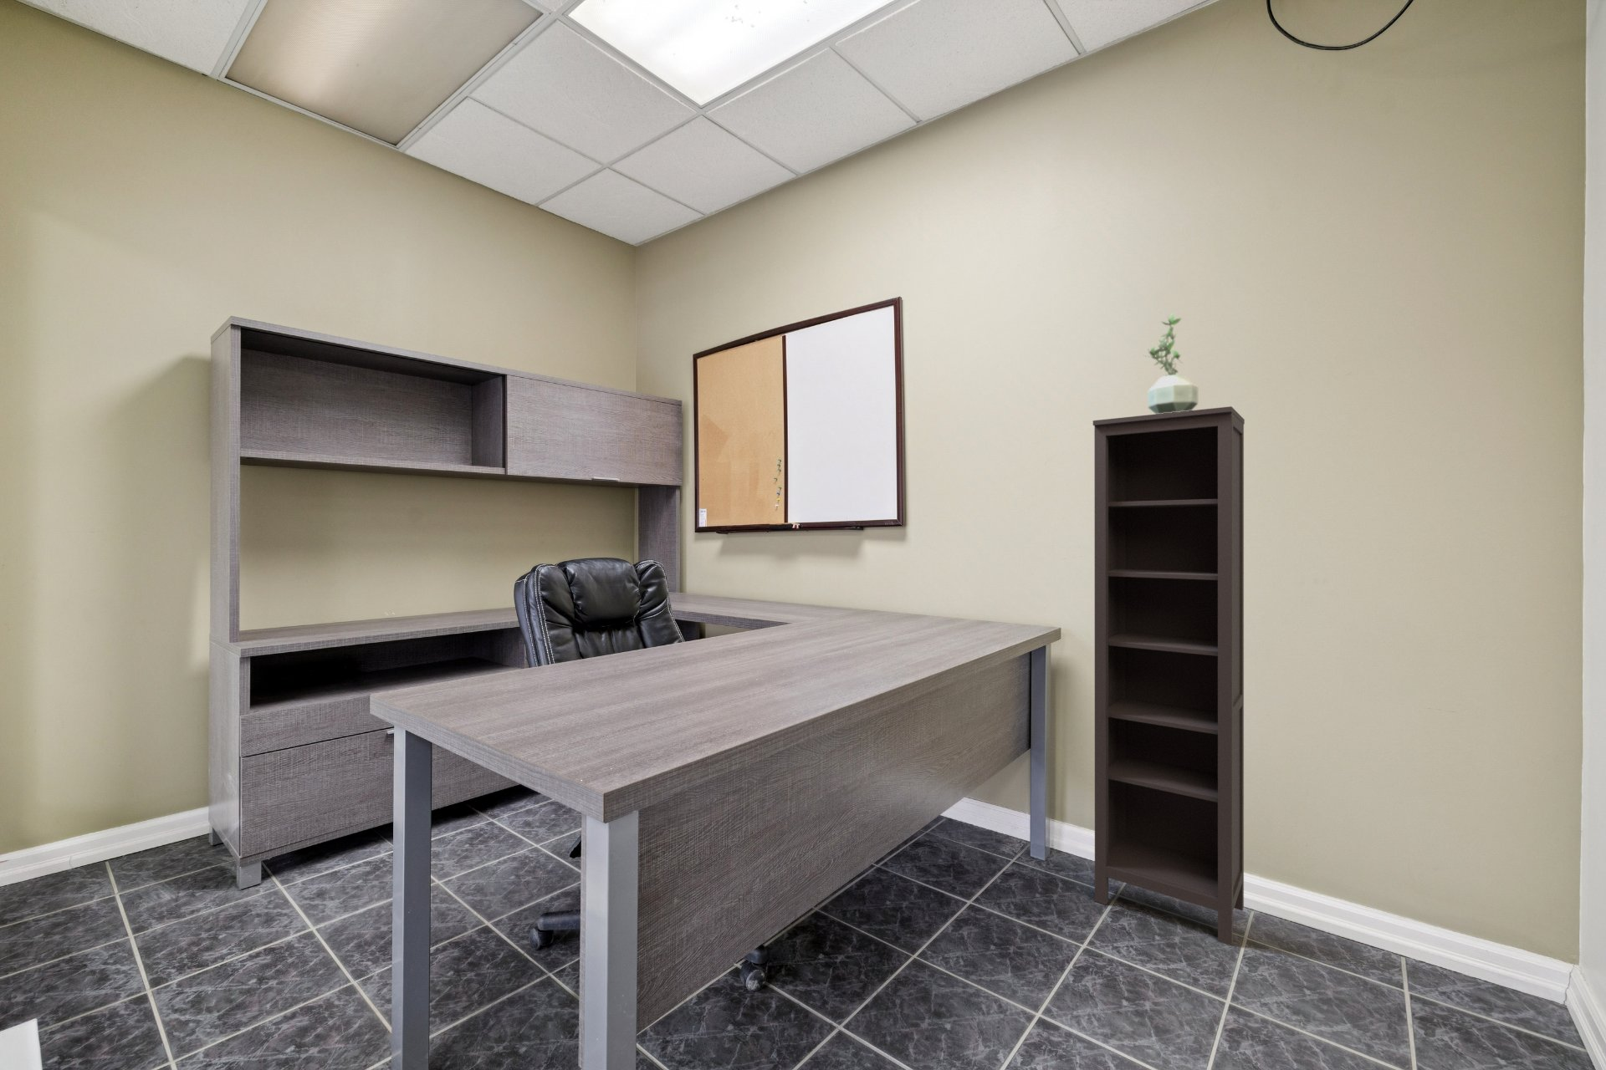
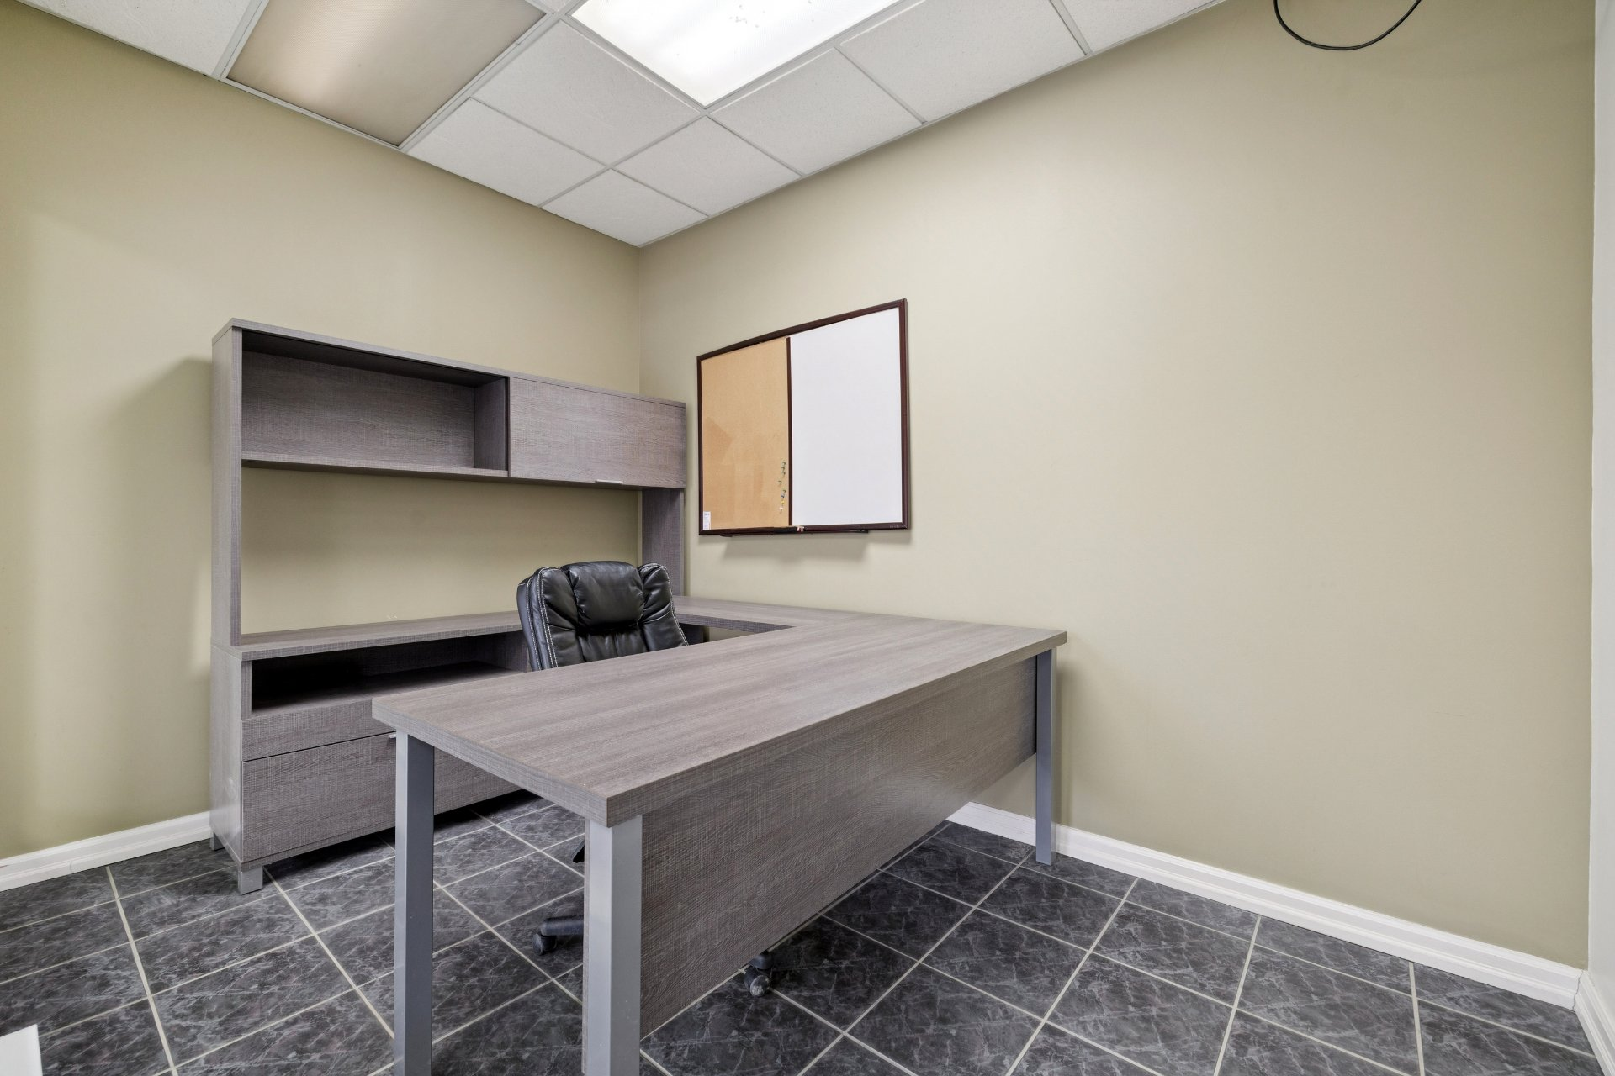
- bookcase [1092,405,1245,946]
- potted plant [1142,313,1199,414]
